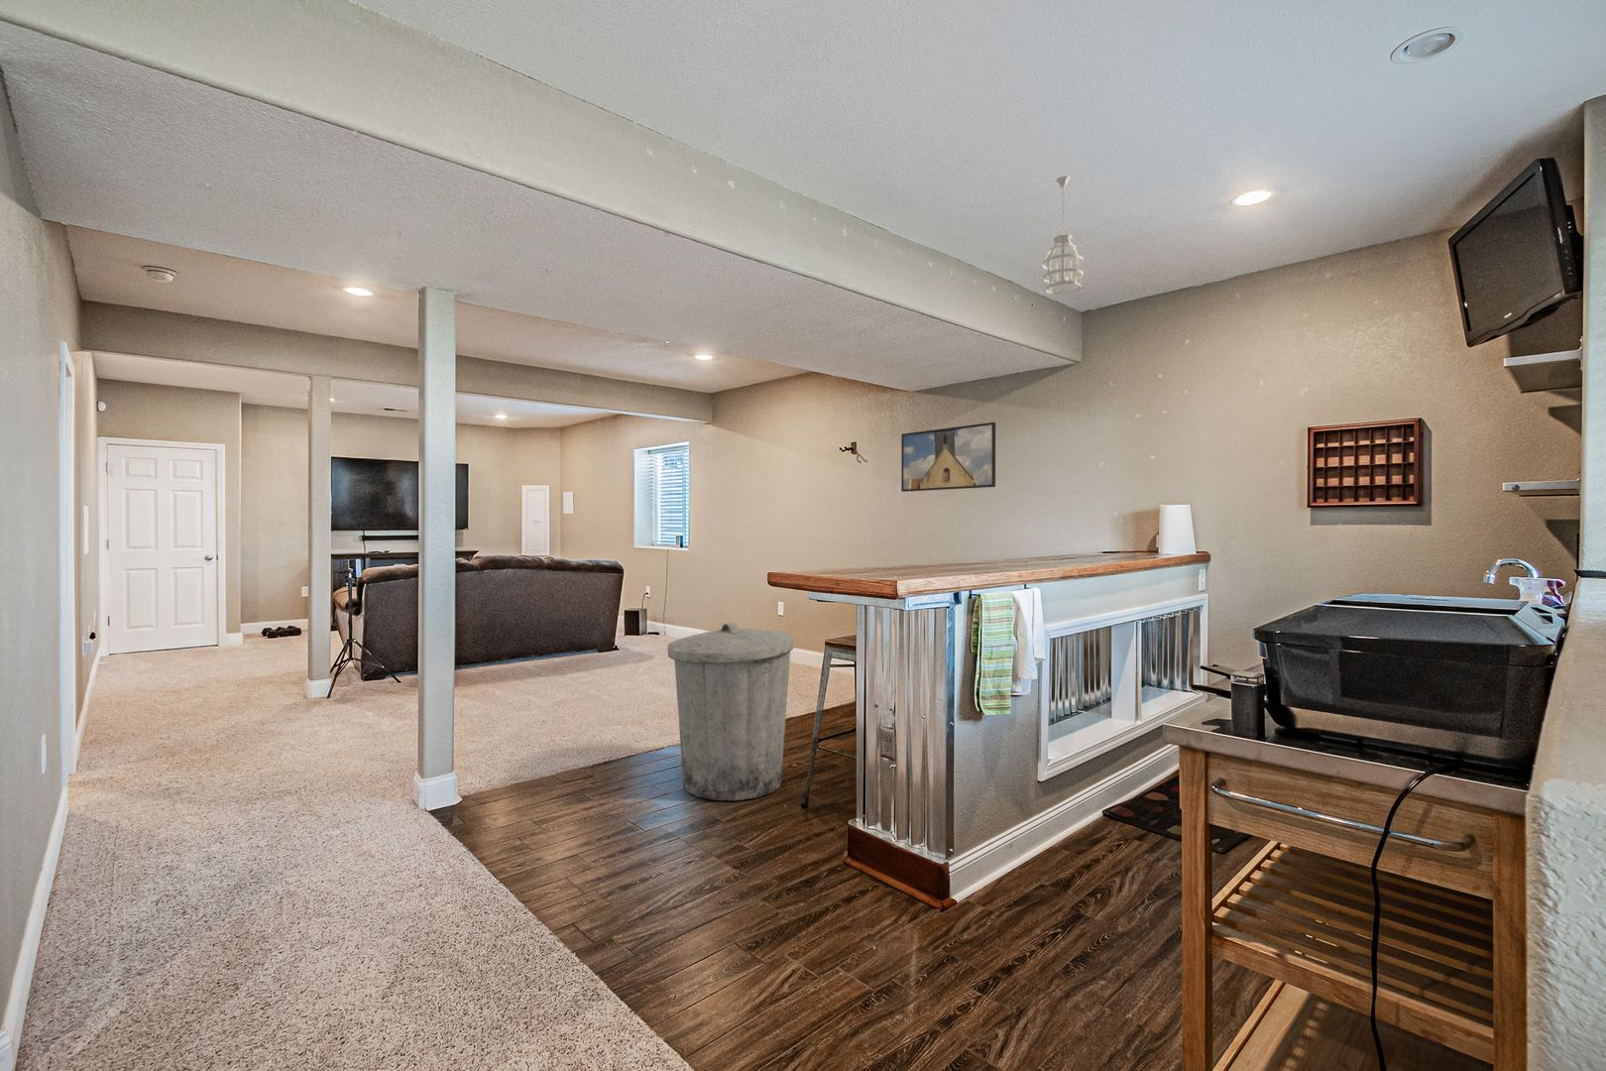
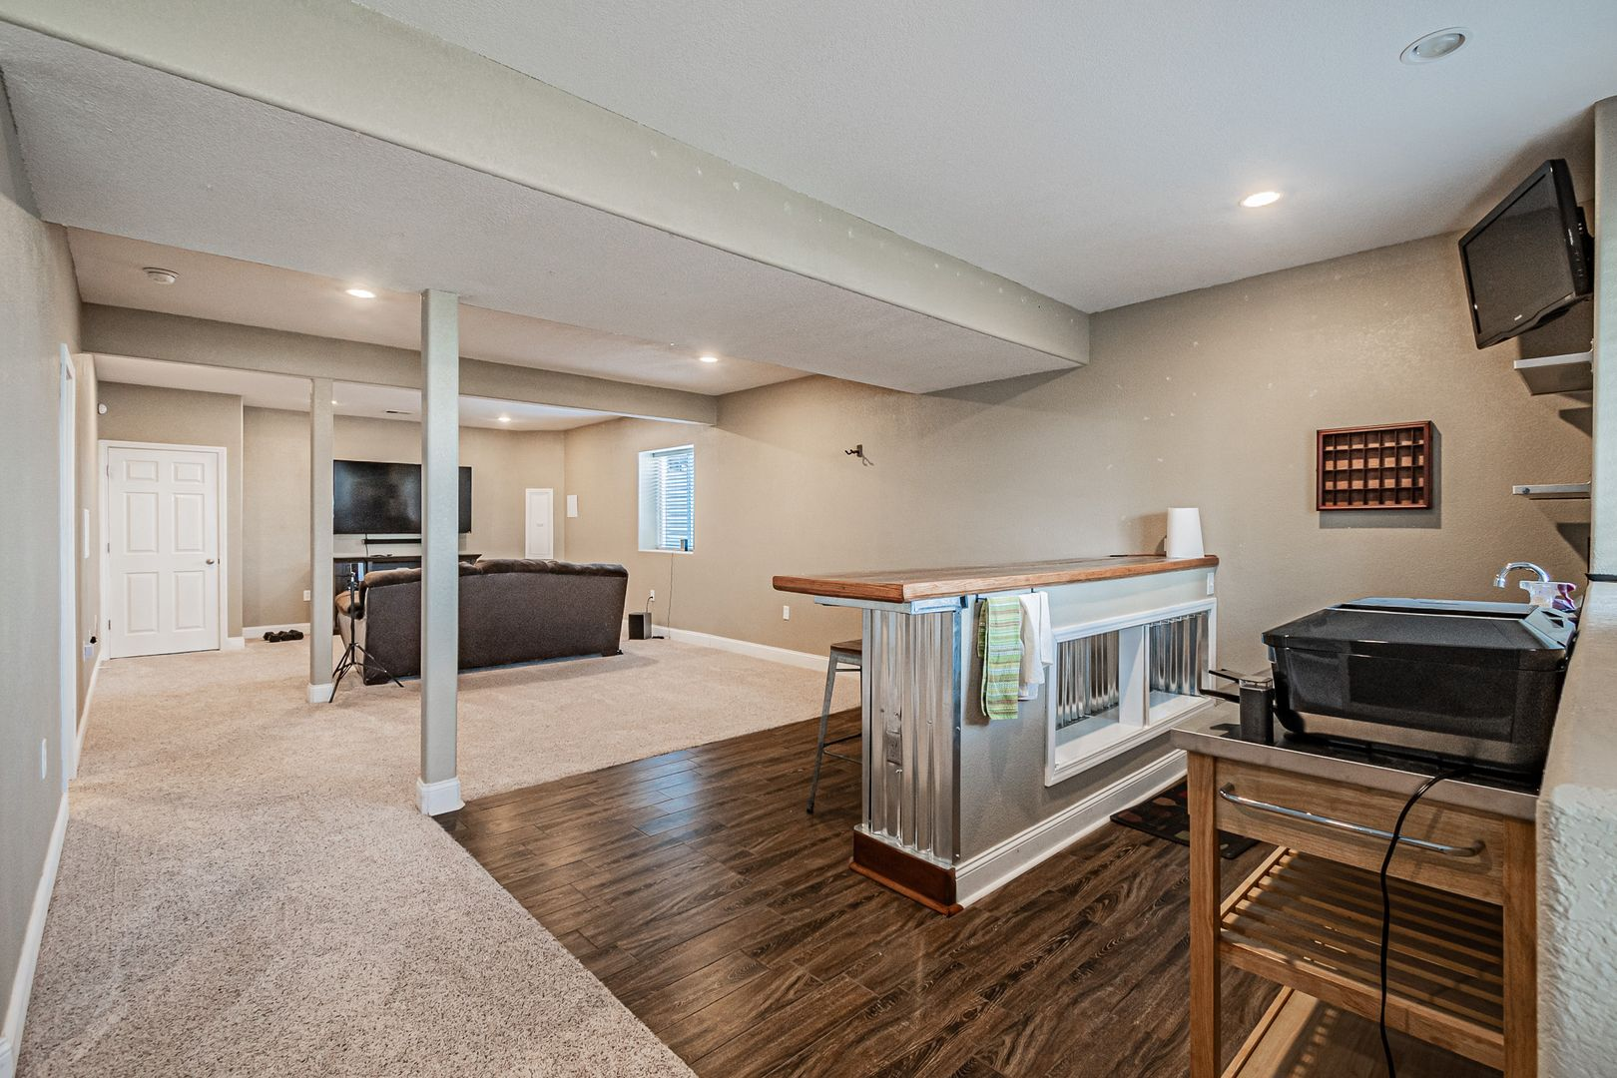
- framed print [900,422,997,492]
- trash can [667,622,795,801]
- pendant light [1041,176,1085,295]
